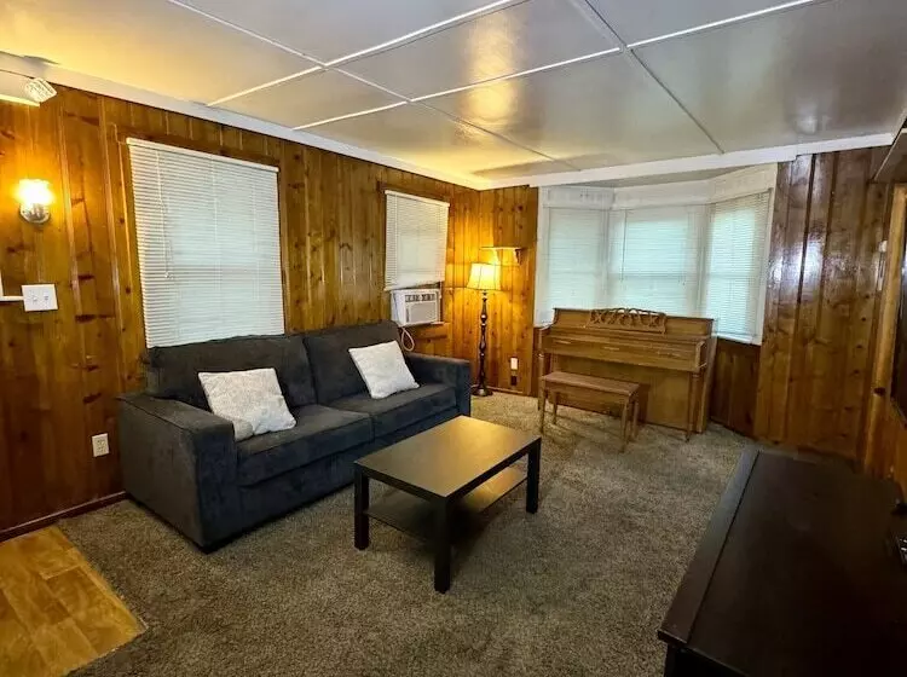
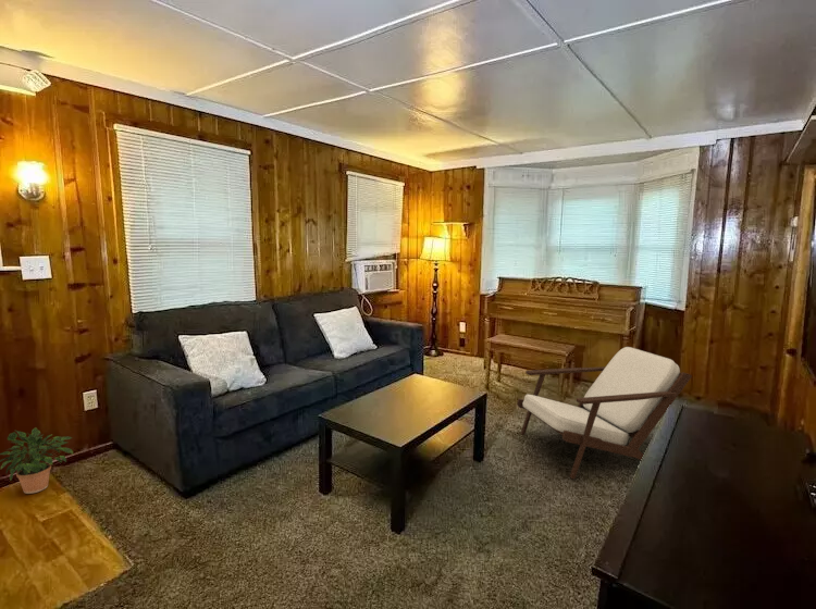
+ potted plant [0,426,74,495]
+ armchair [516,346,693,480]
